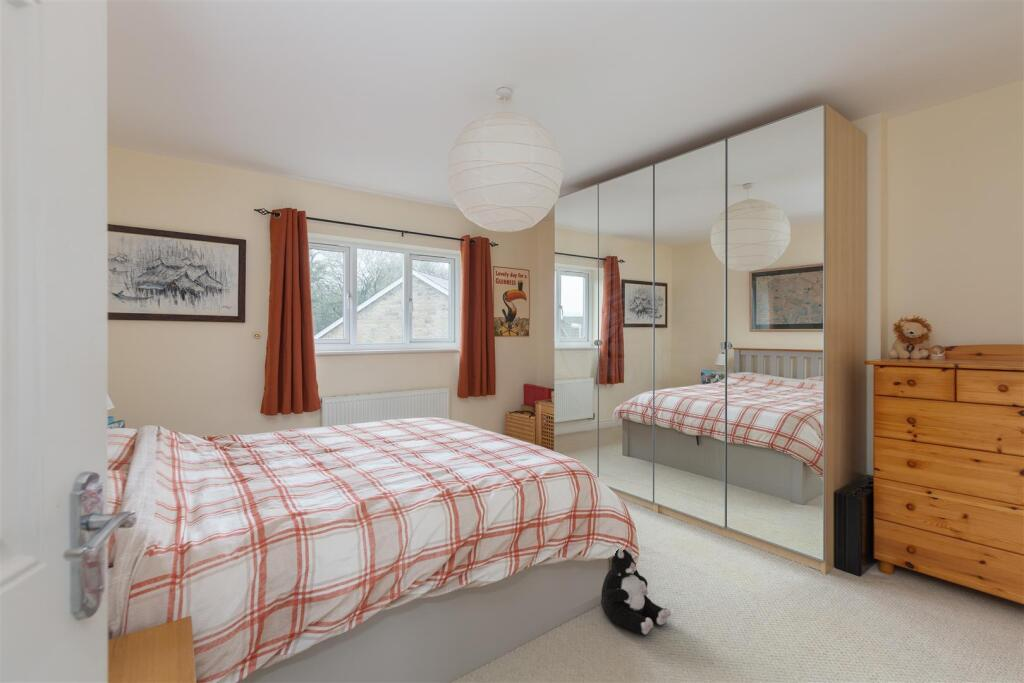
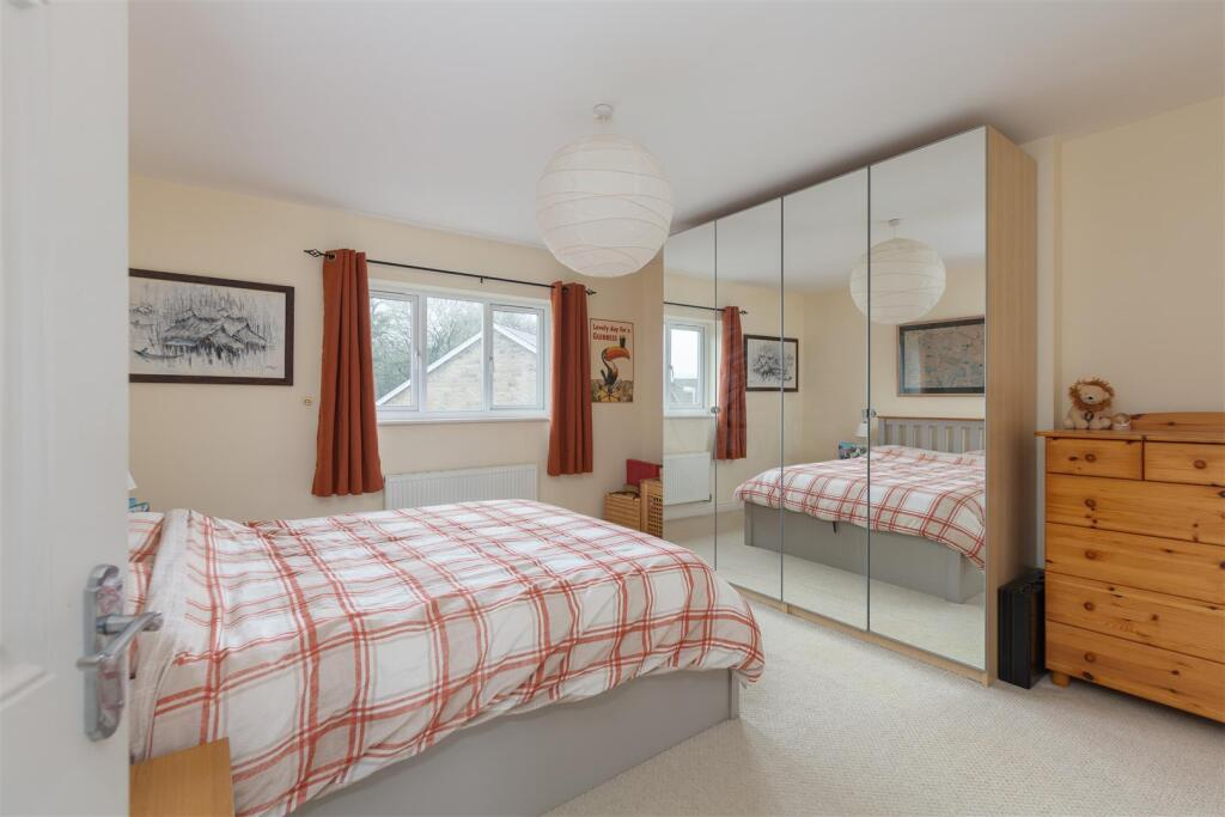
- plush toy [600,545,672,636]
